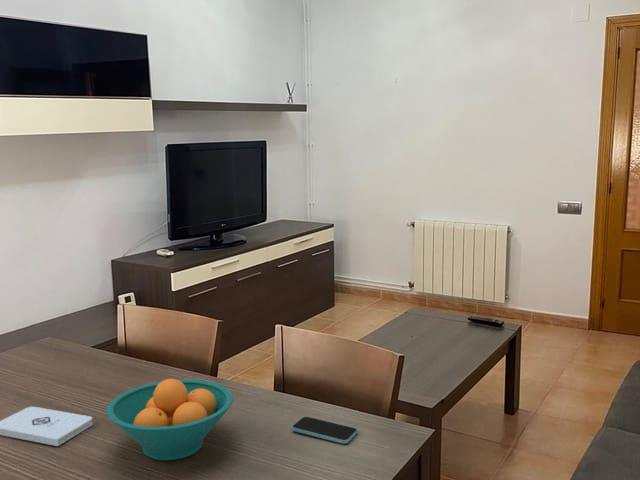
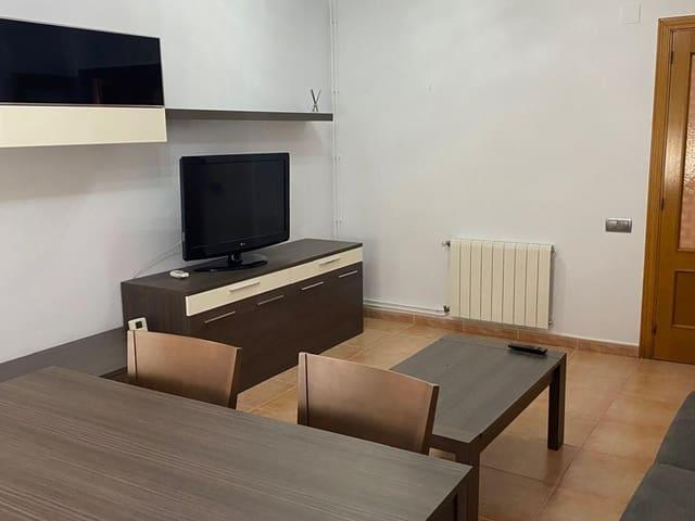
- fruit bowl [105,378,234,461]
- notepad [0,406,94,447]
- smartphone [291,415,358,445]
